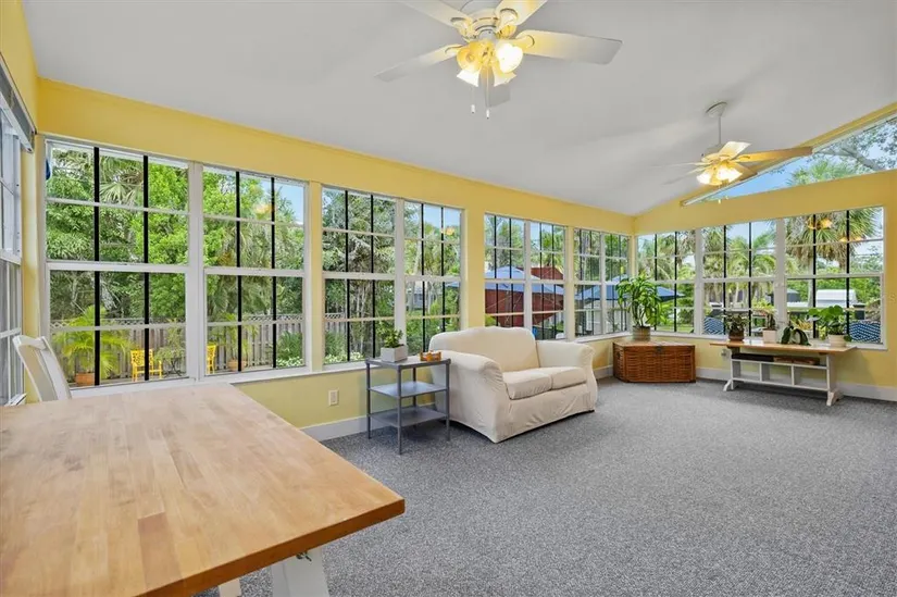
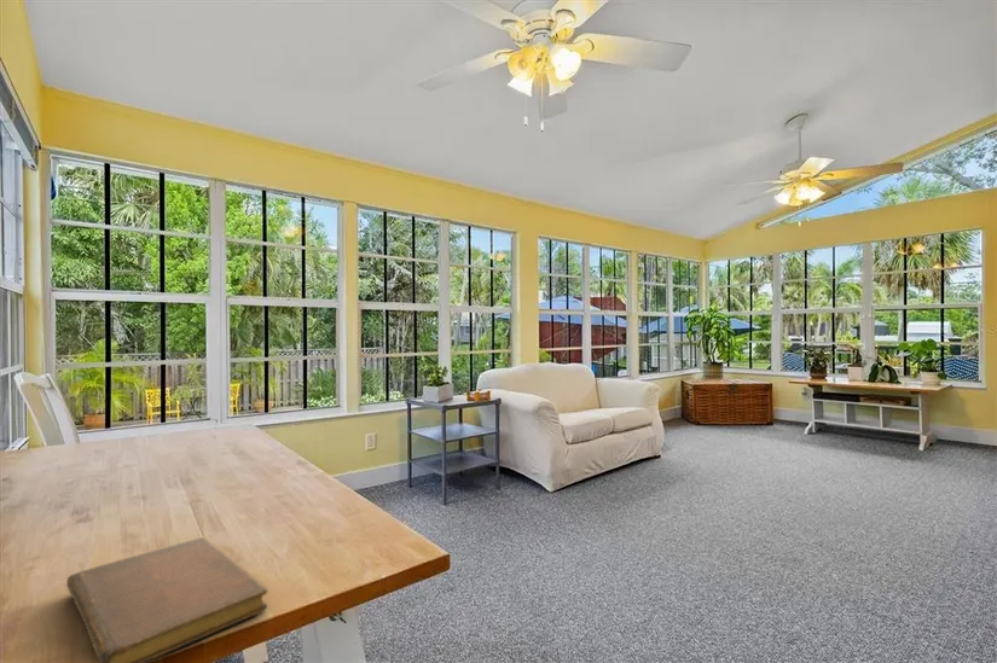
+ notebook [65,536,269,663]
